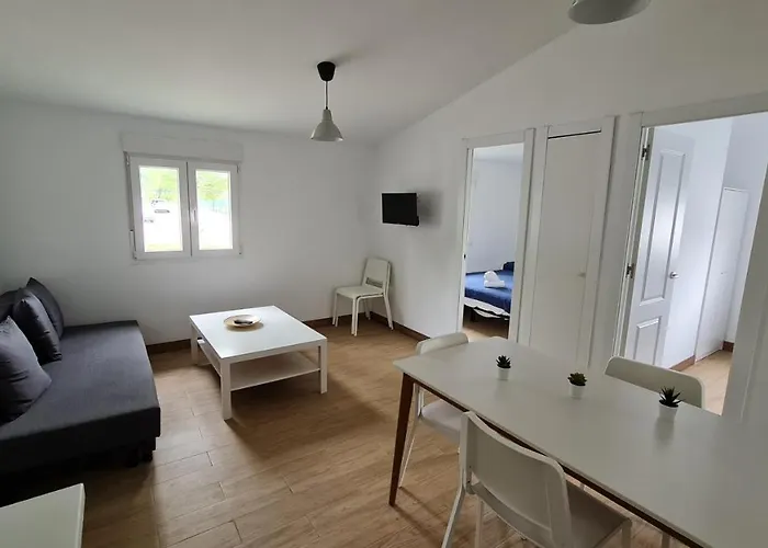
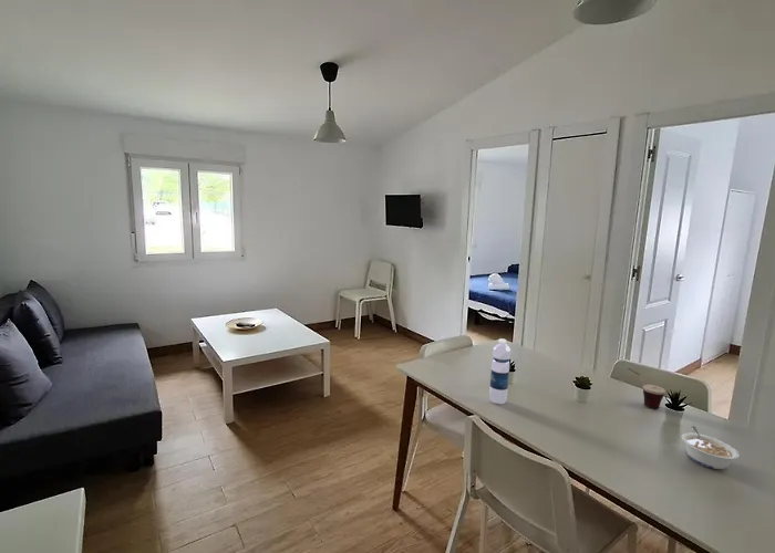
+ cup [627,367,666,409]
+ legume [680,425,741,470]
+ water bottle [488,337,512,405]
